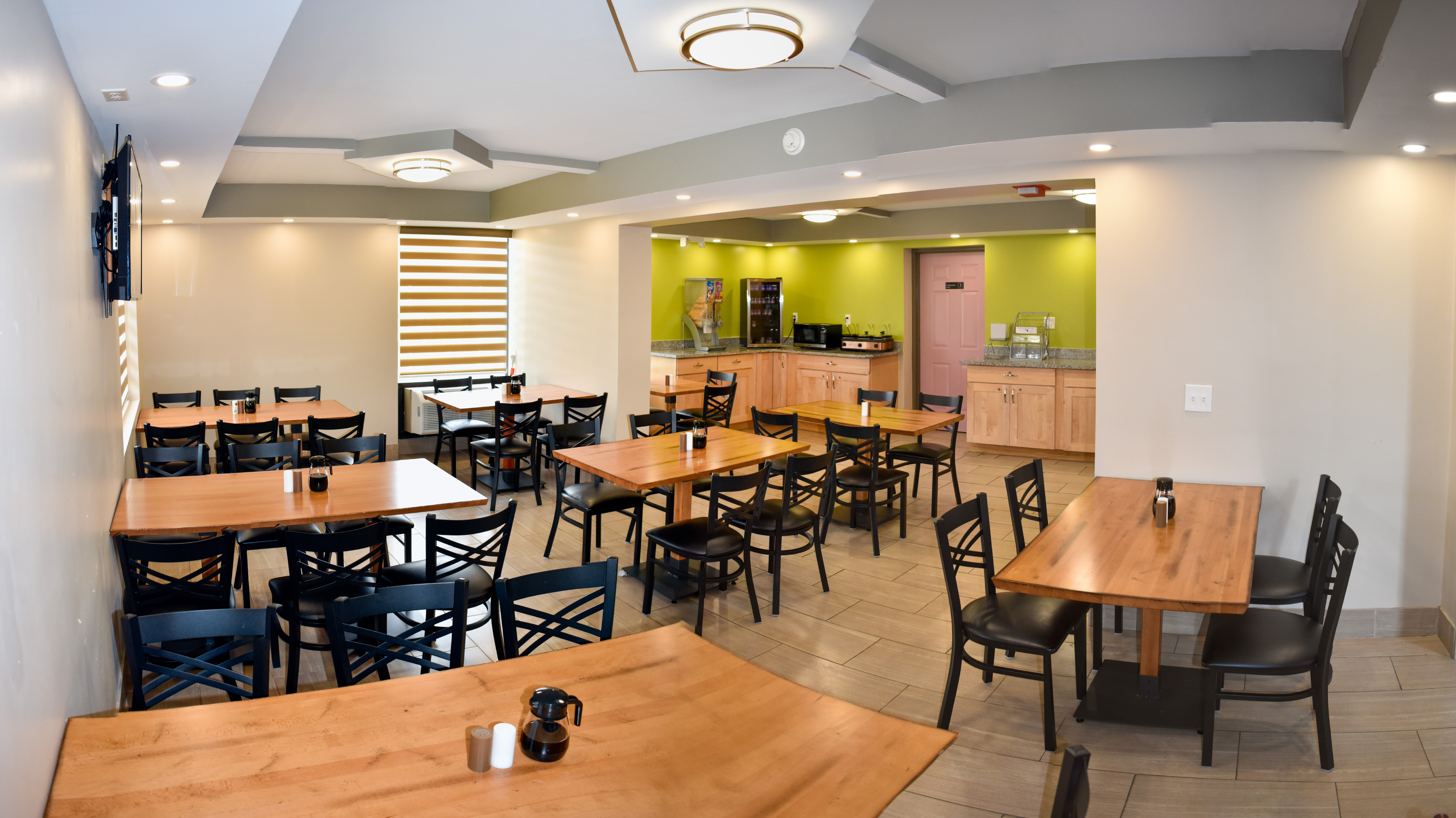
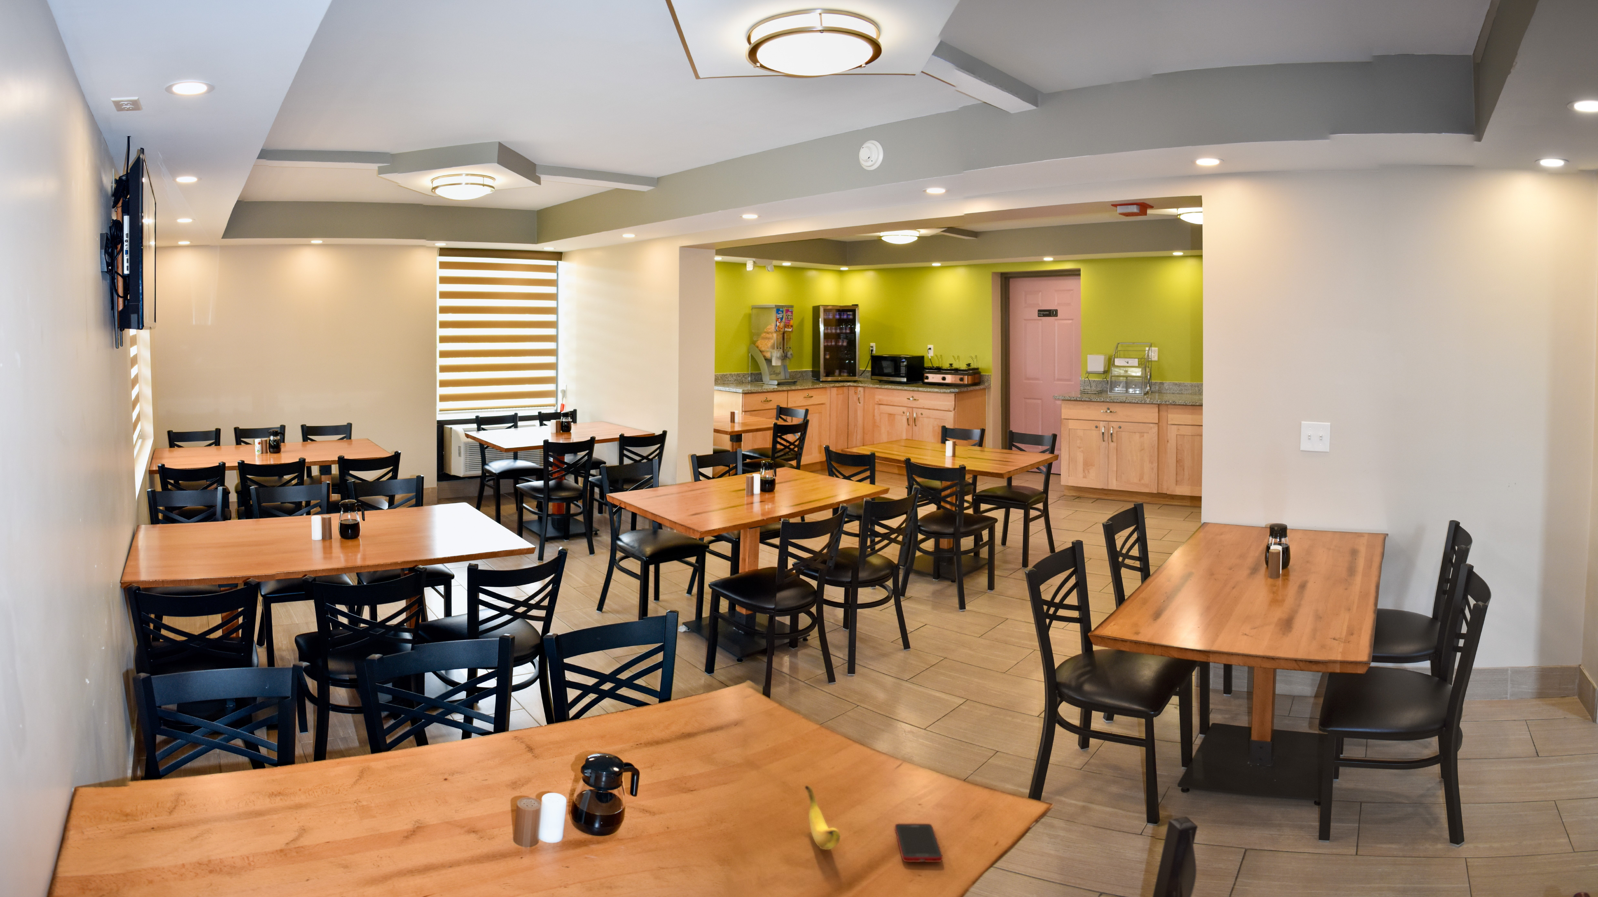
+ banana [804,785,841,850]
+ cell phone [894,824,943,862]
